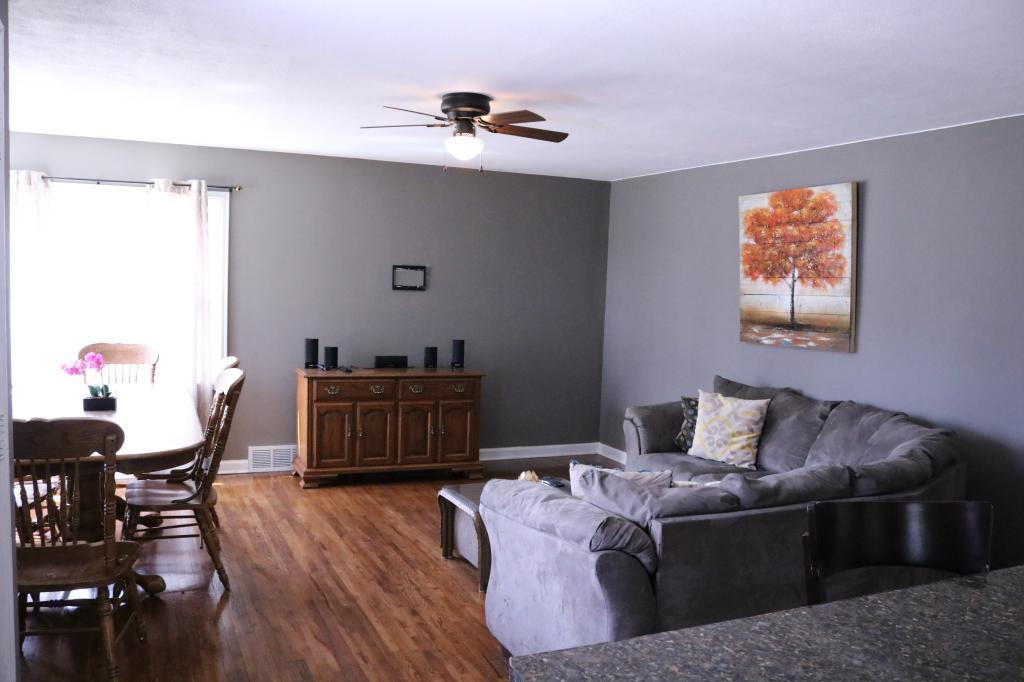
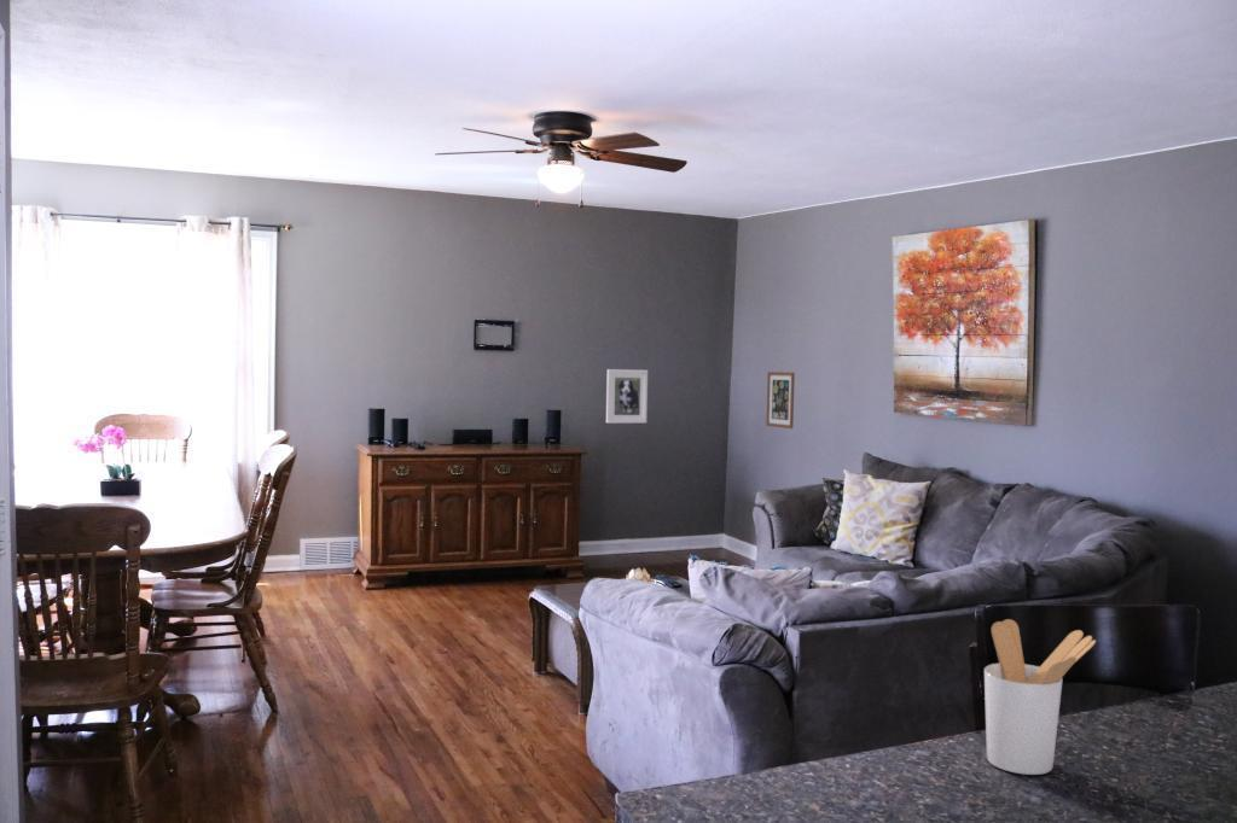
+ utensil holder [983,618,1097,776]
+ wall art [765,370,796,430]
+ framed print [605,368,649,425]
